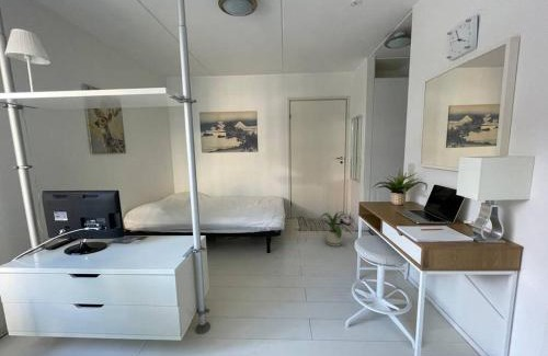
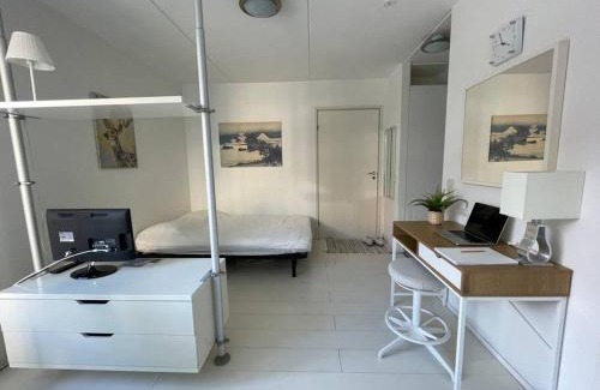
- house plant [317,210,353,248]
